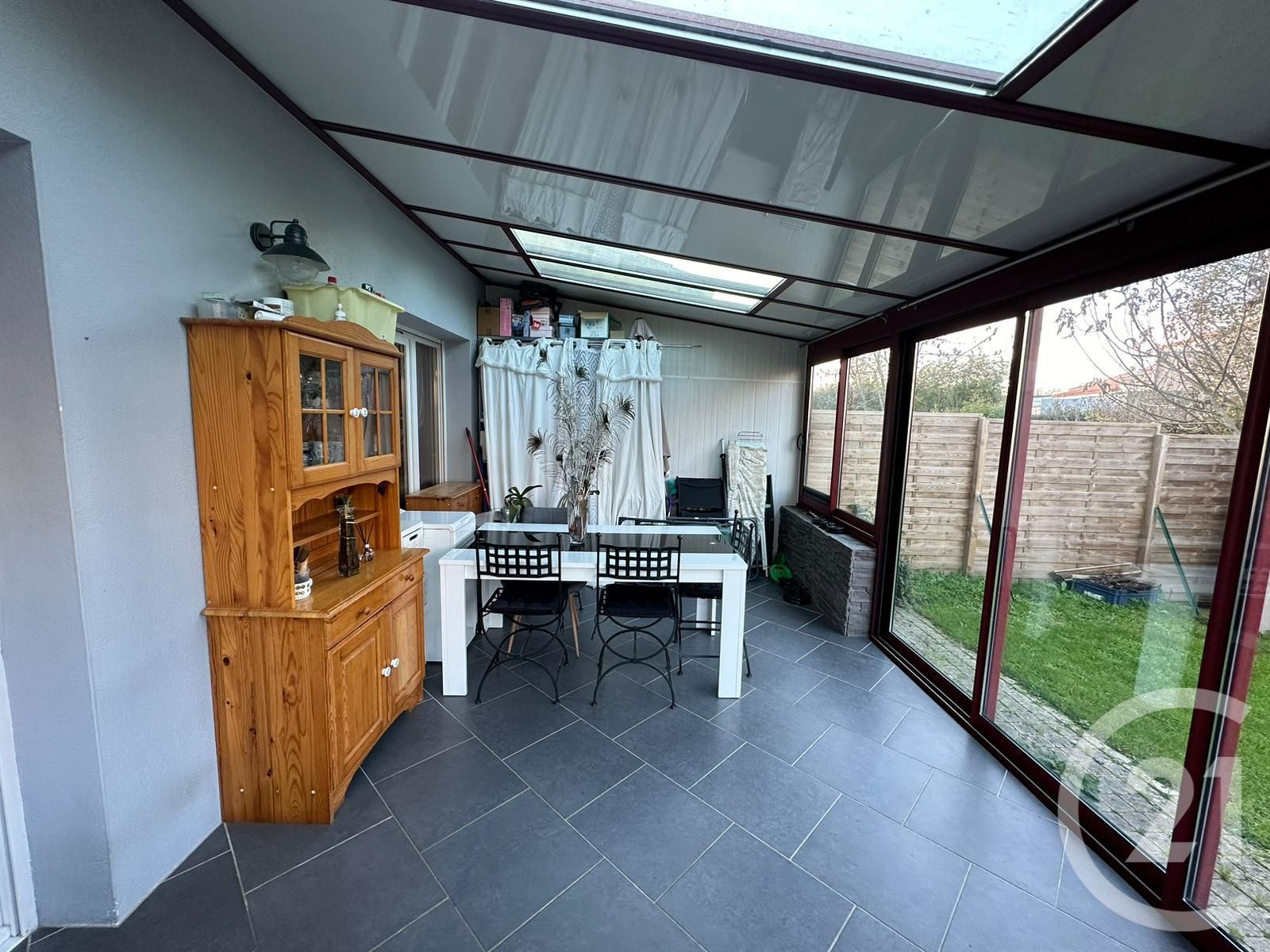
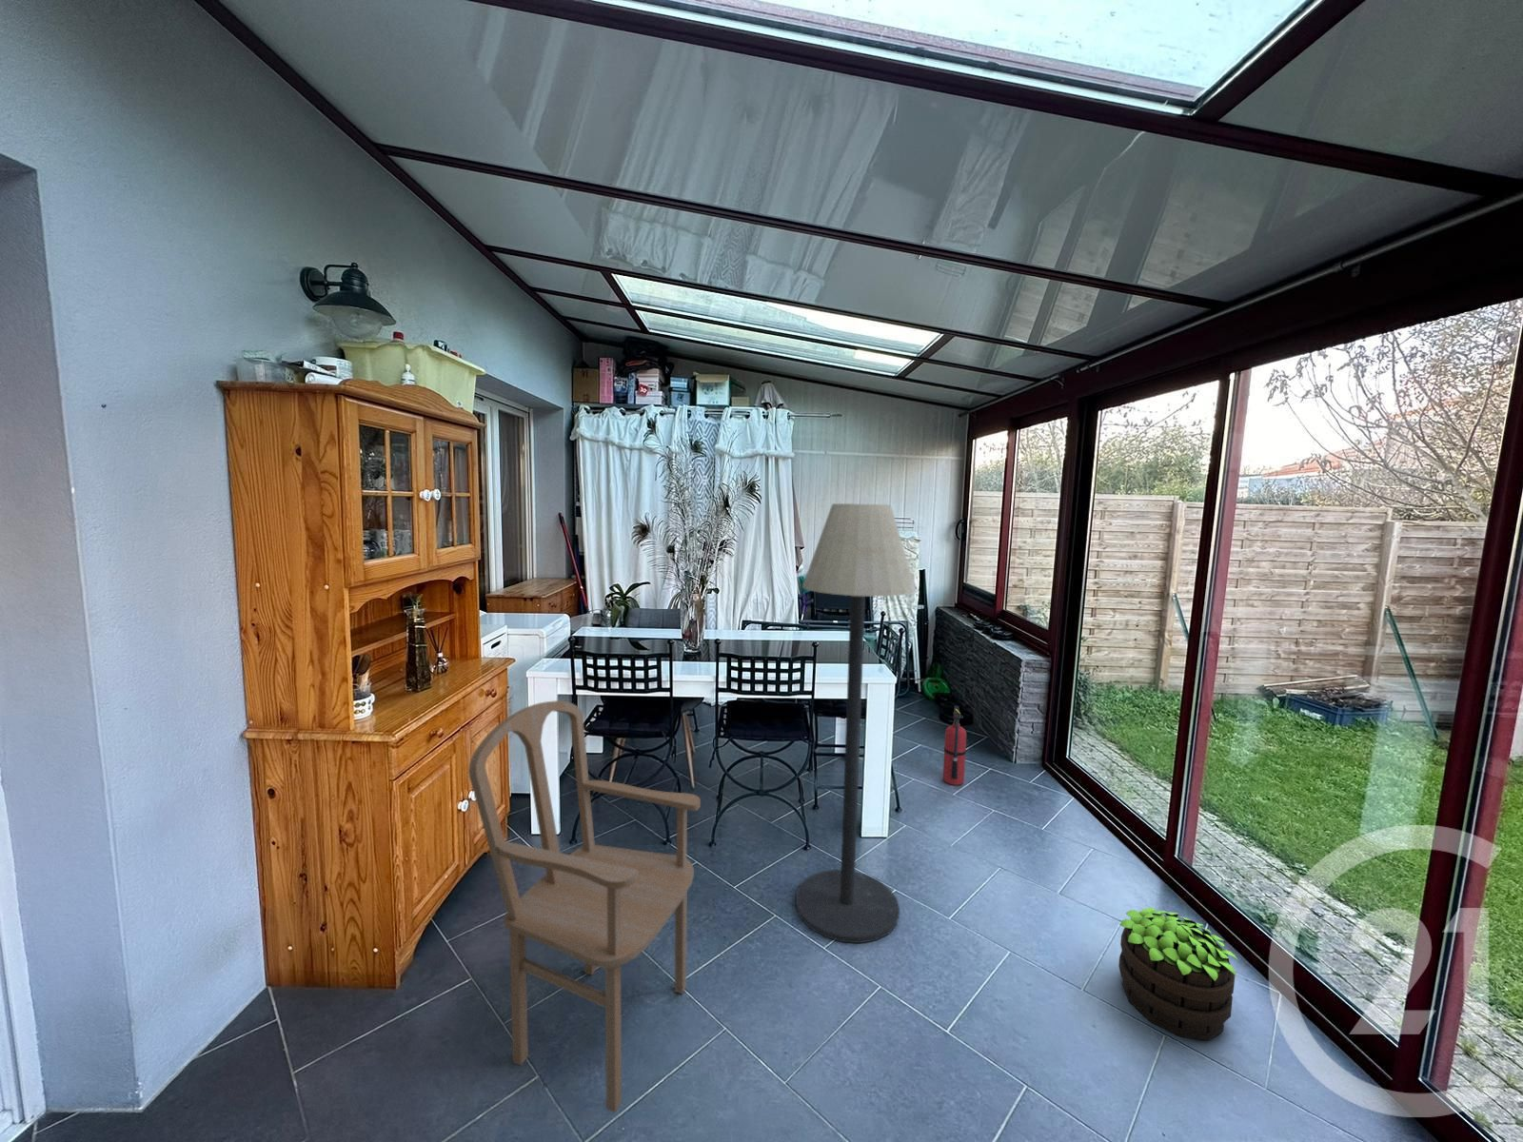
+ armchair [468,699,702,1113]
+ floor lamp [795,503,916,944]
+ potted plant [1118,907,1240,1041]
+ fire extinguisher [943,705,967,786]
